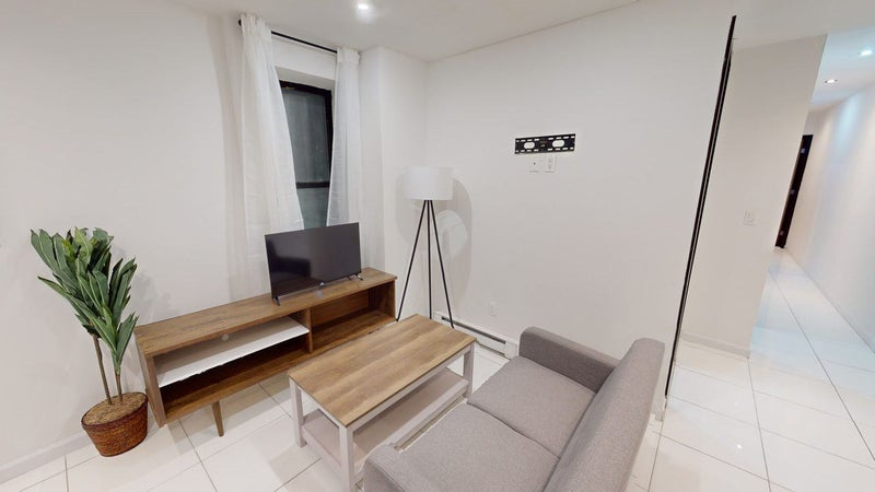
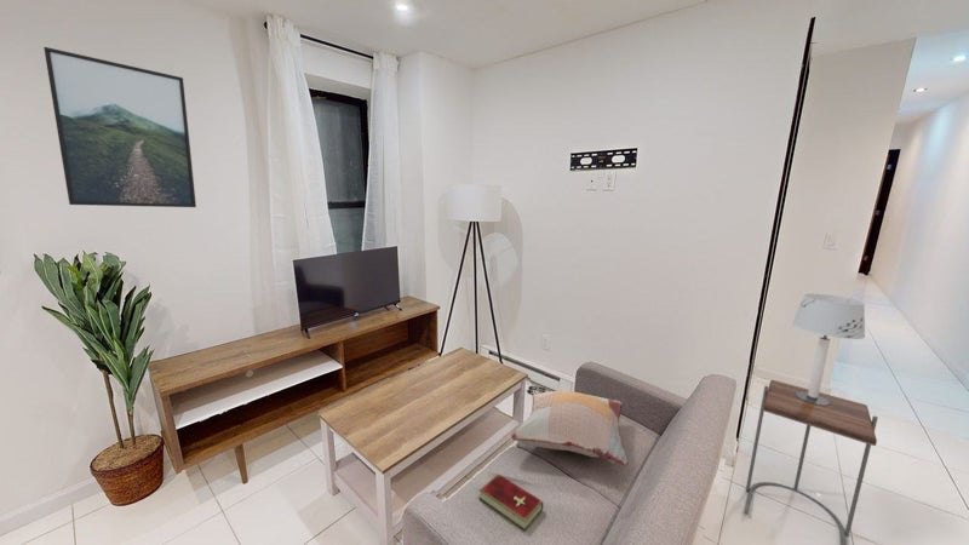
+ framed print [44,46,197,208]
+ table lamp [791,293,866,406]
+ decorative pillow [510,385,630,467]
+ side table [742,379,879,545]
+ hardcover book [477,472,544,532]
